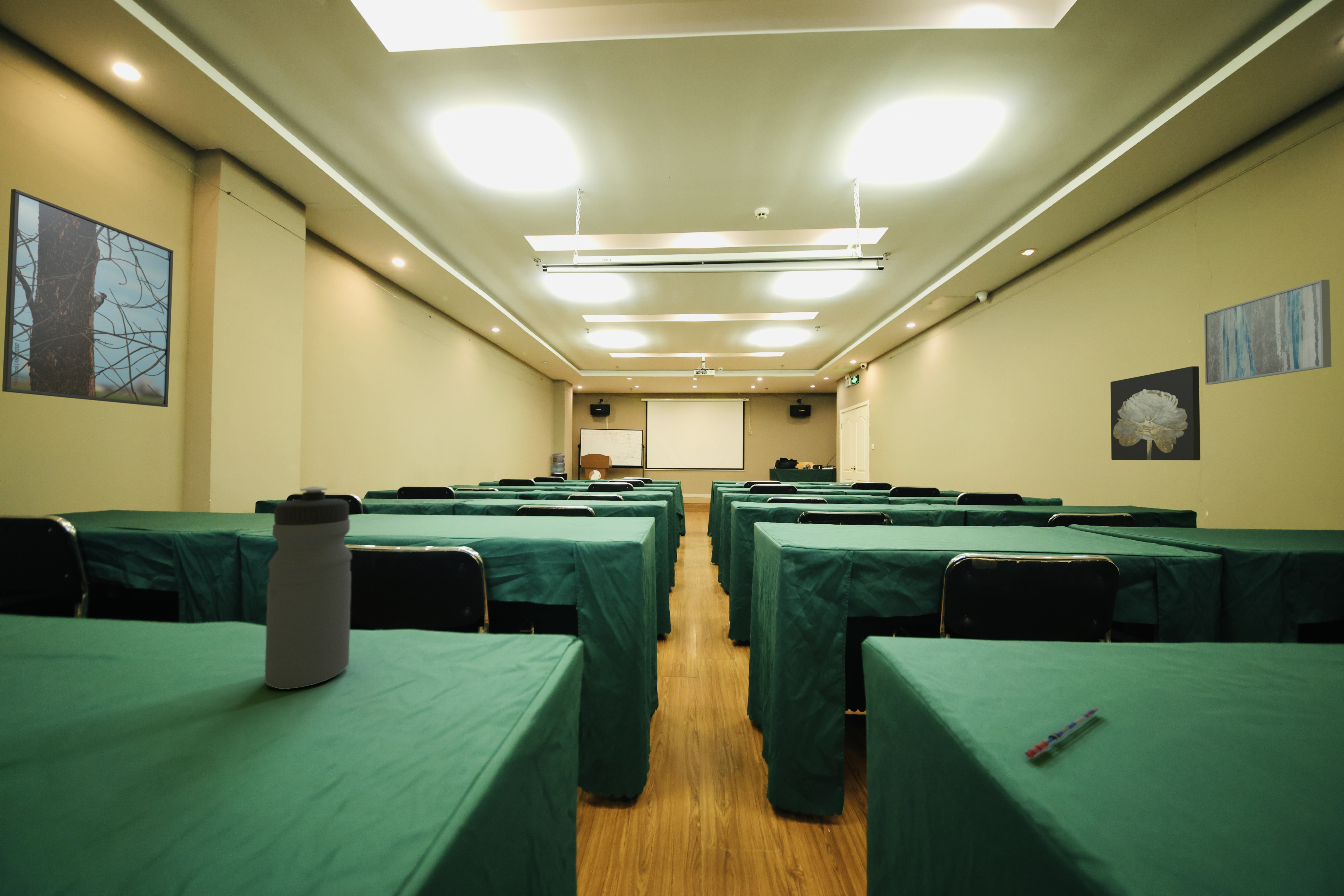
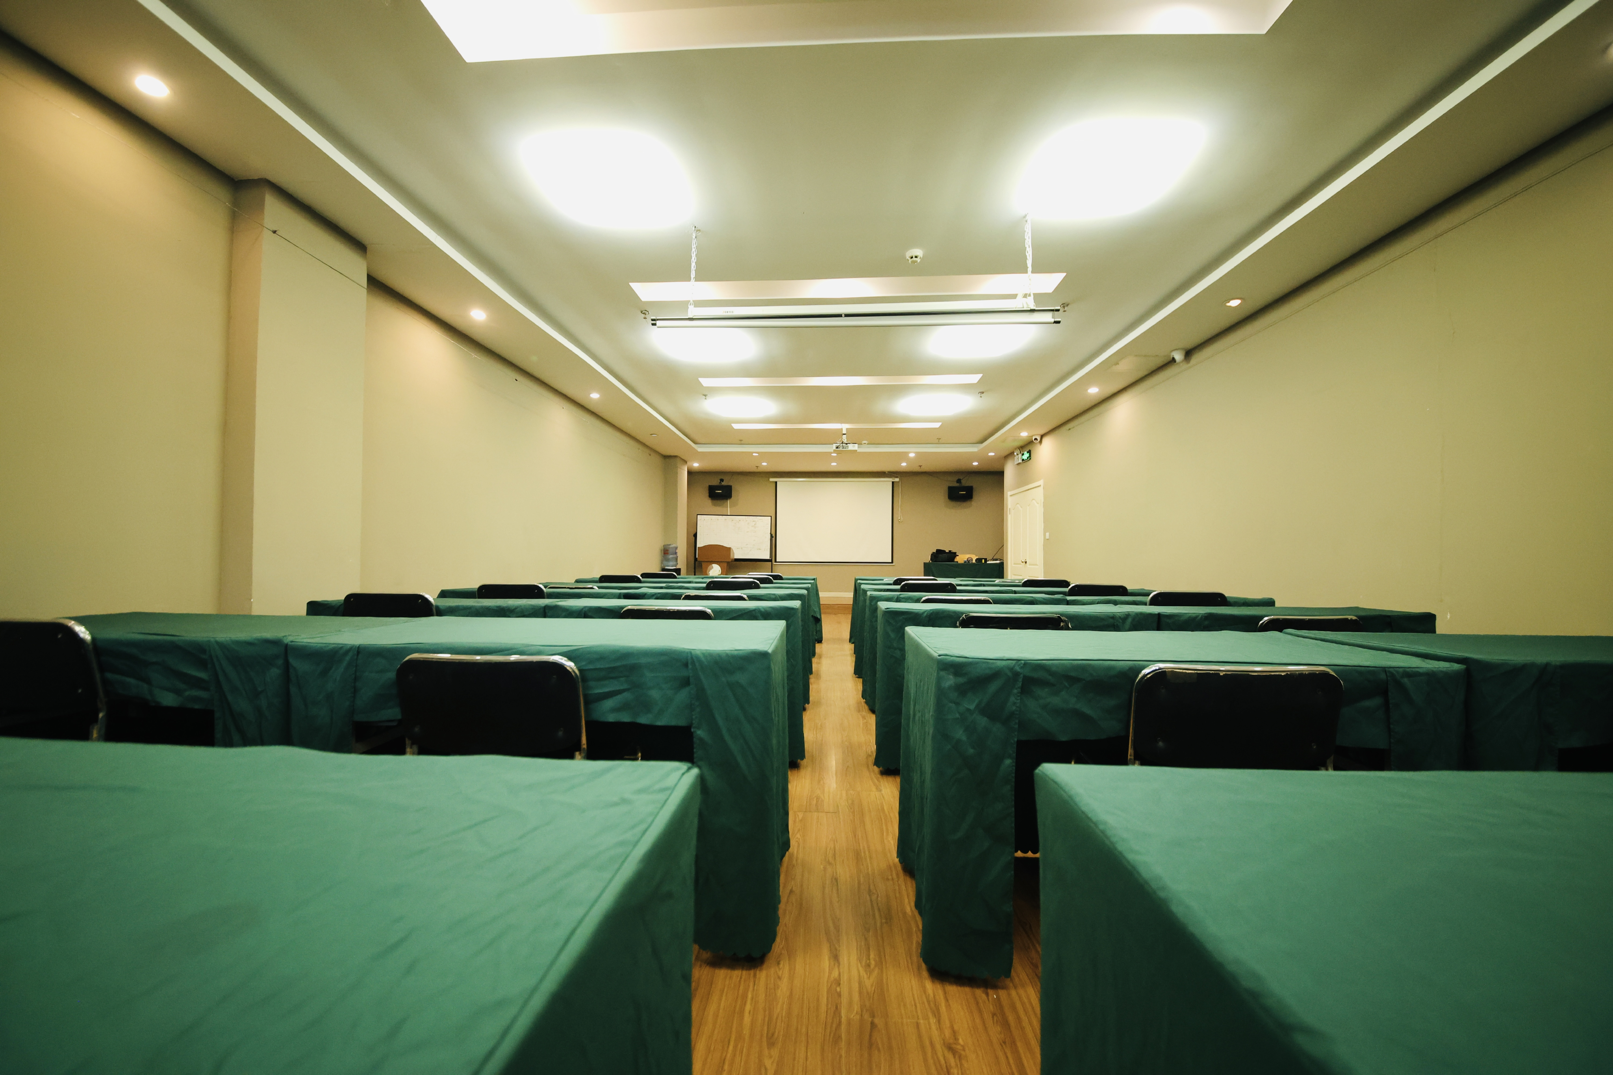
- pen [1023,707,1101,759]
- wall art [1204,279,1332,385]
- wall art [1110,366,1201,461]
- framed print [2,189,174,407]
- water bottle [264,487,352,689]
